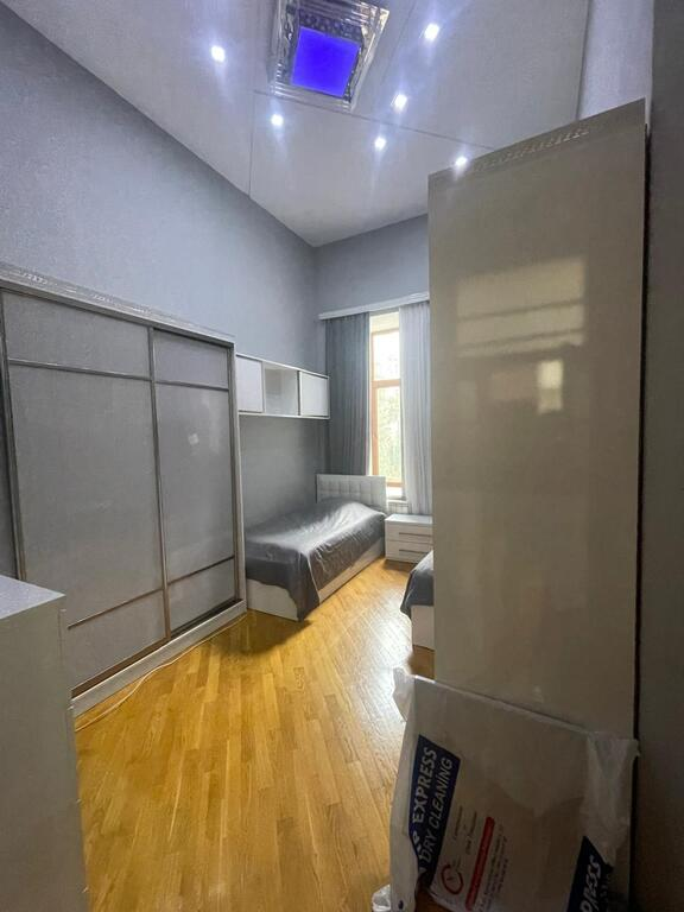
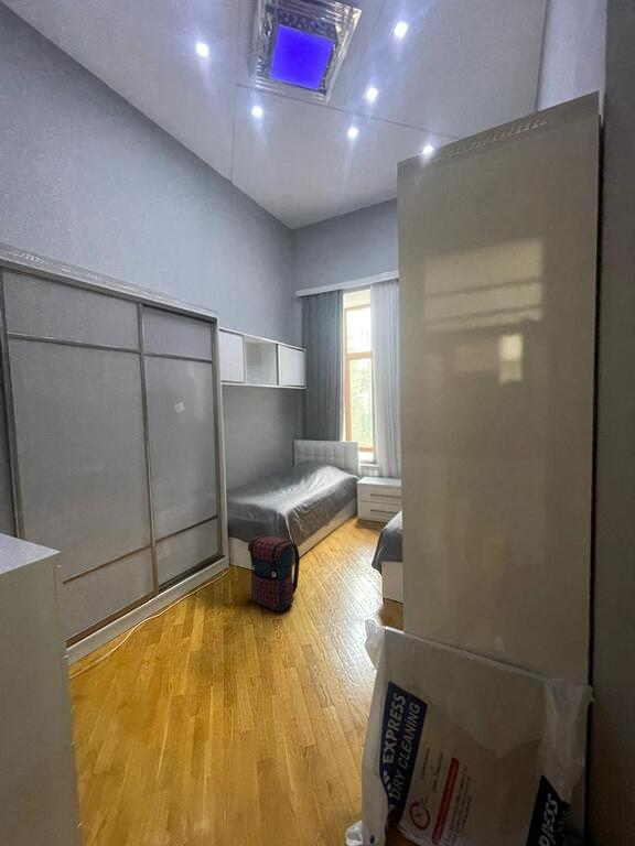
+ satchel [247,533,301,612]
